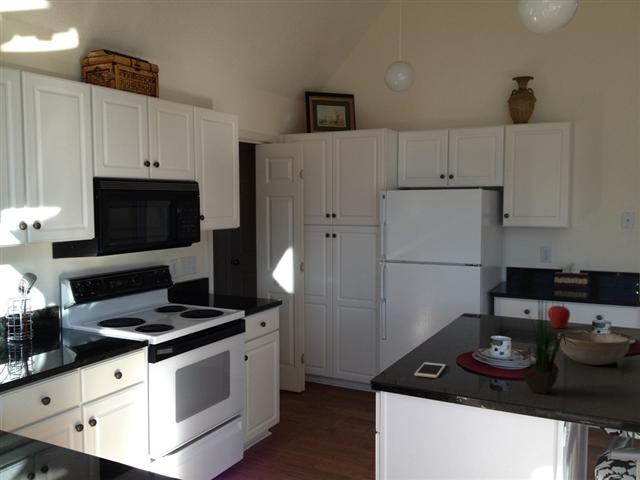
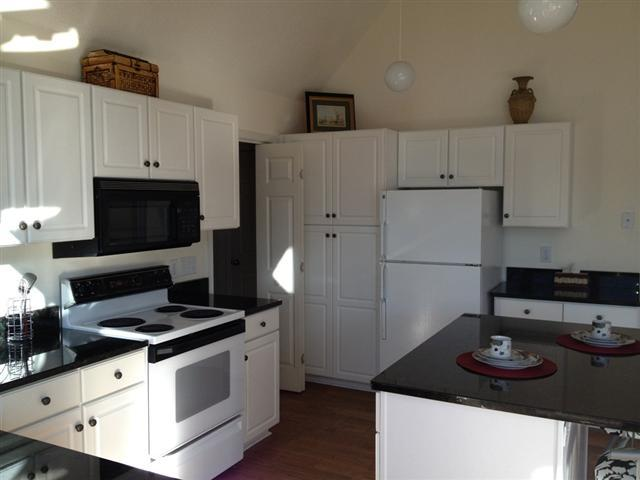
- cell phone [414,361,447,379]
- potted plant [513,293,576,395]
- bowl [557,331,631,366]
- apple [547,305,571,329]
